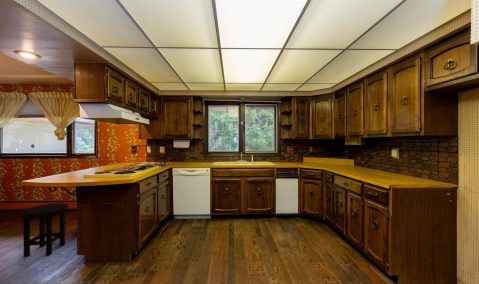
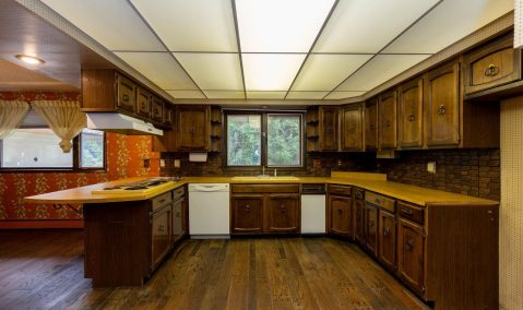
- stool [19,202,69,258]
